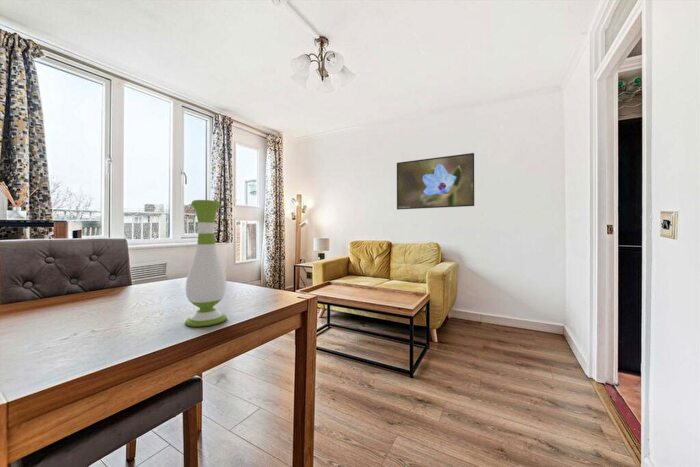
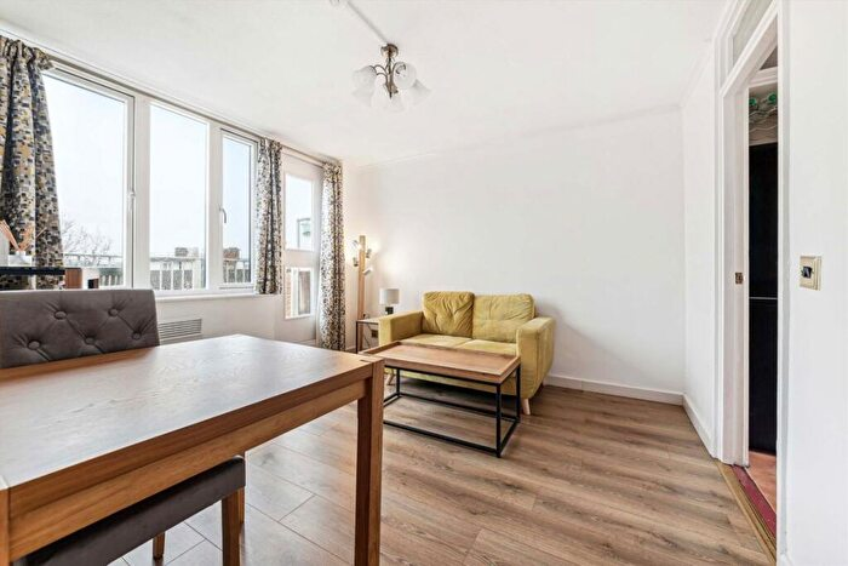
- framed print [396,152,475,211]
- vase [184,199,228,328]
